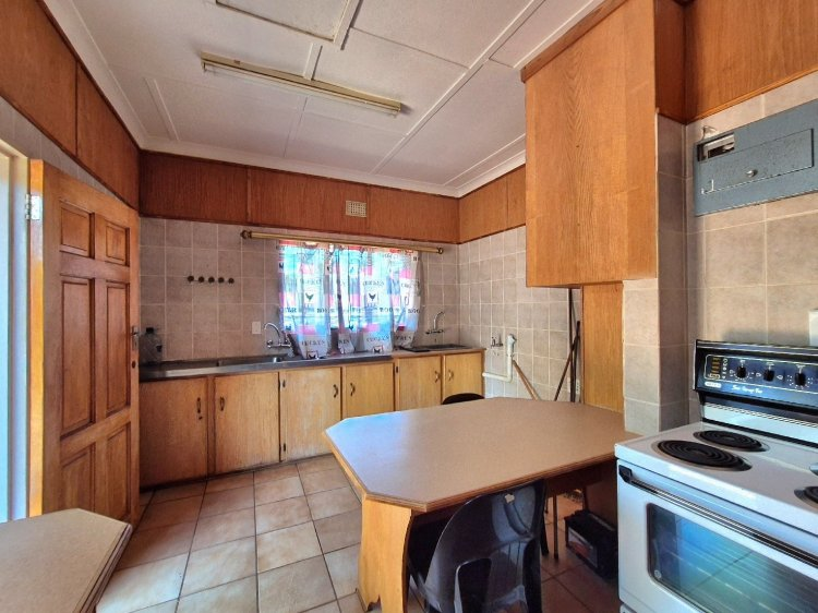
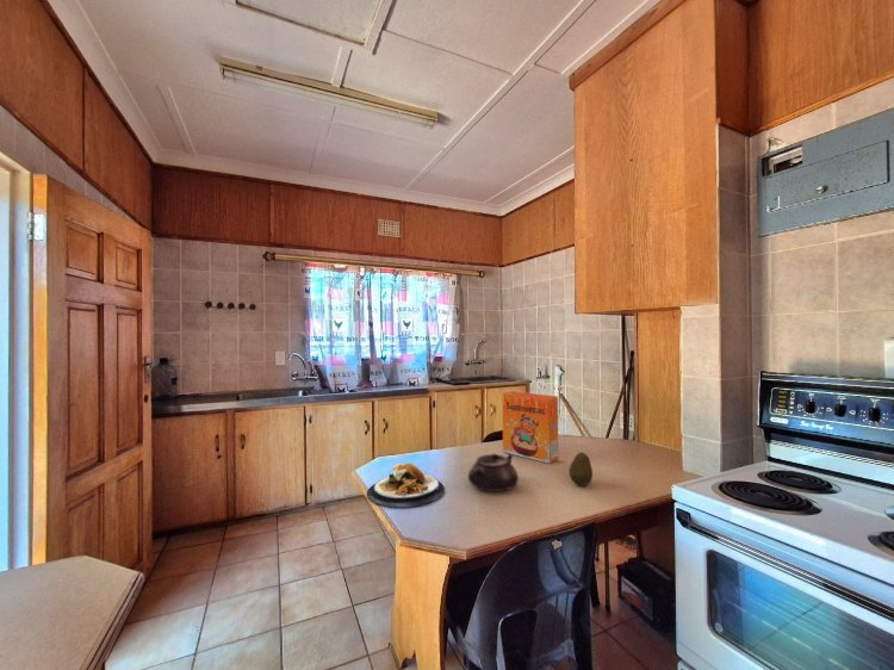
+ plate [366,461,446,508]
+ teapot [467,453,520,492]
+ cereal box [502,390,559,465]
+ fruit [567,451,594,488]
